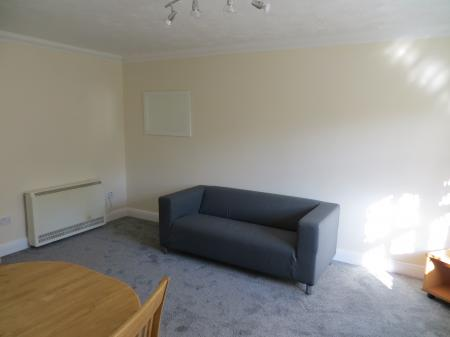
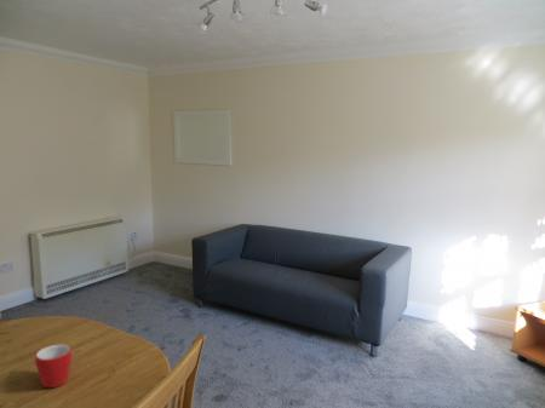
+ mug [34,344,73,389]
